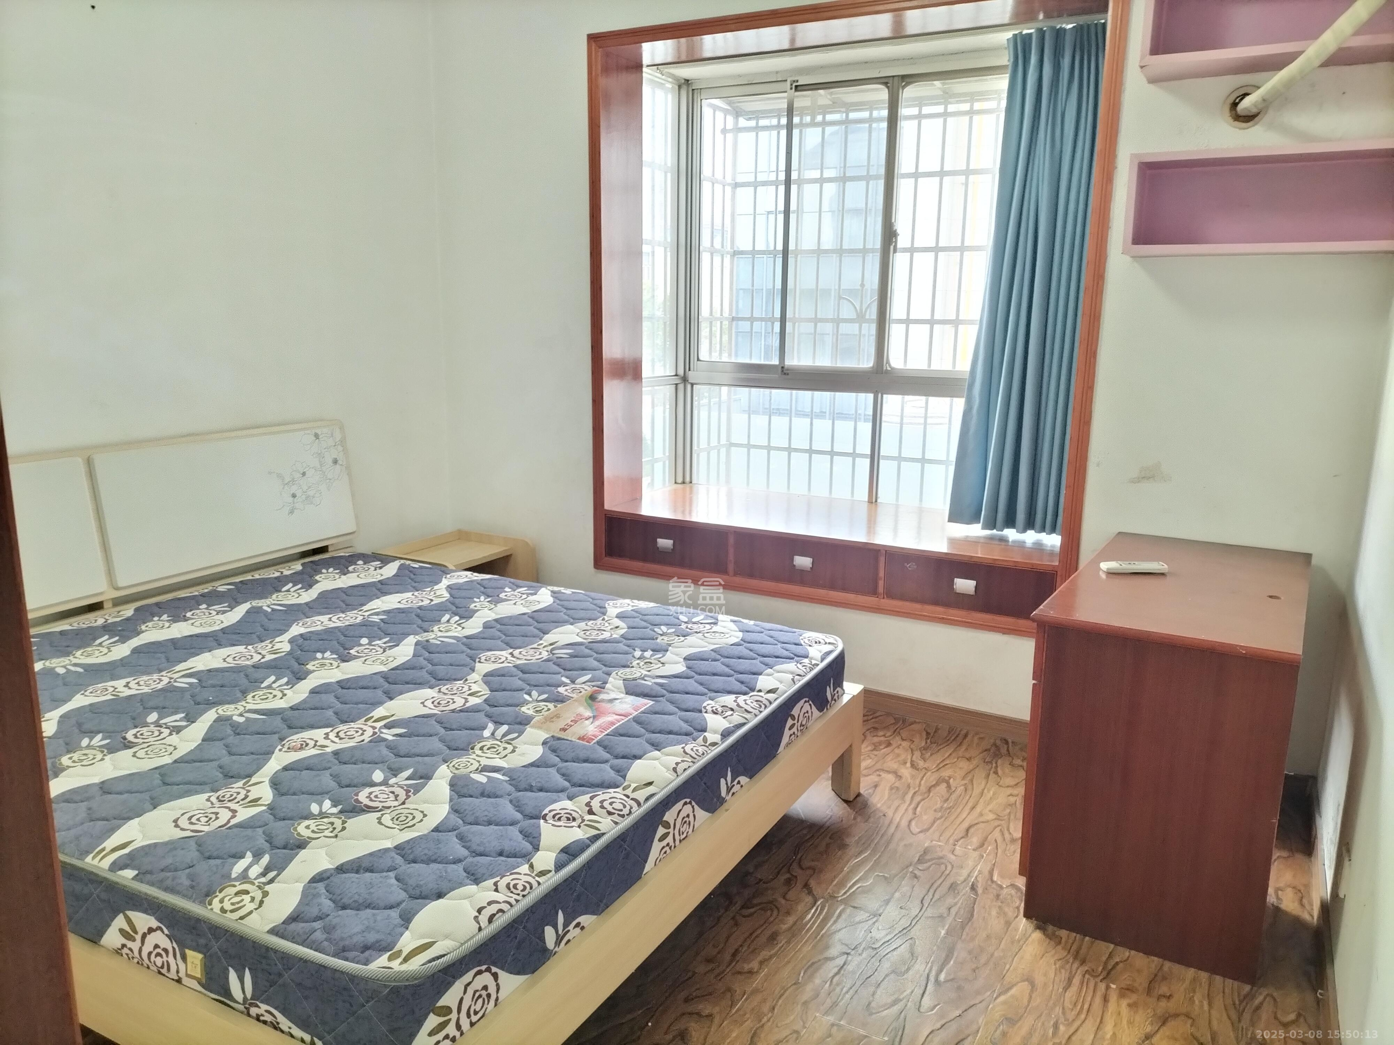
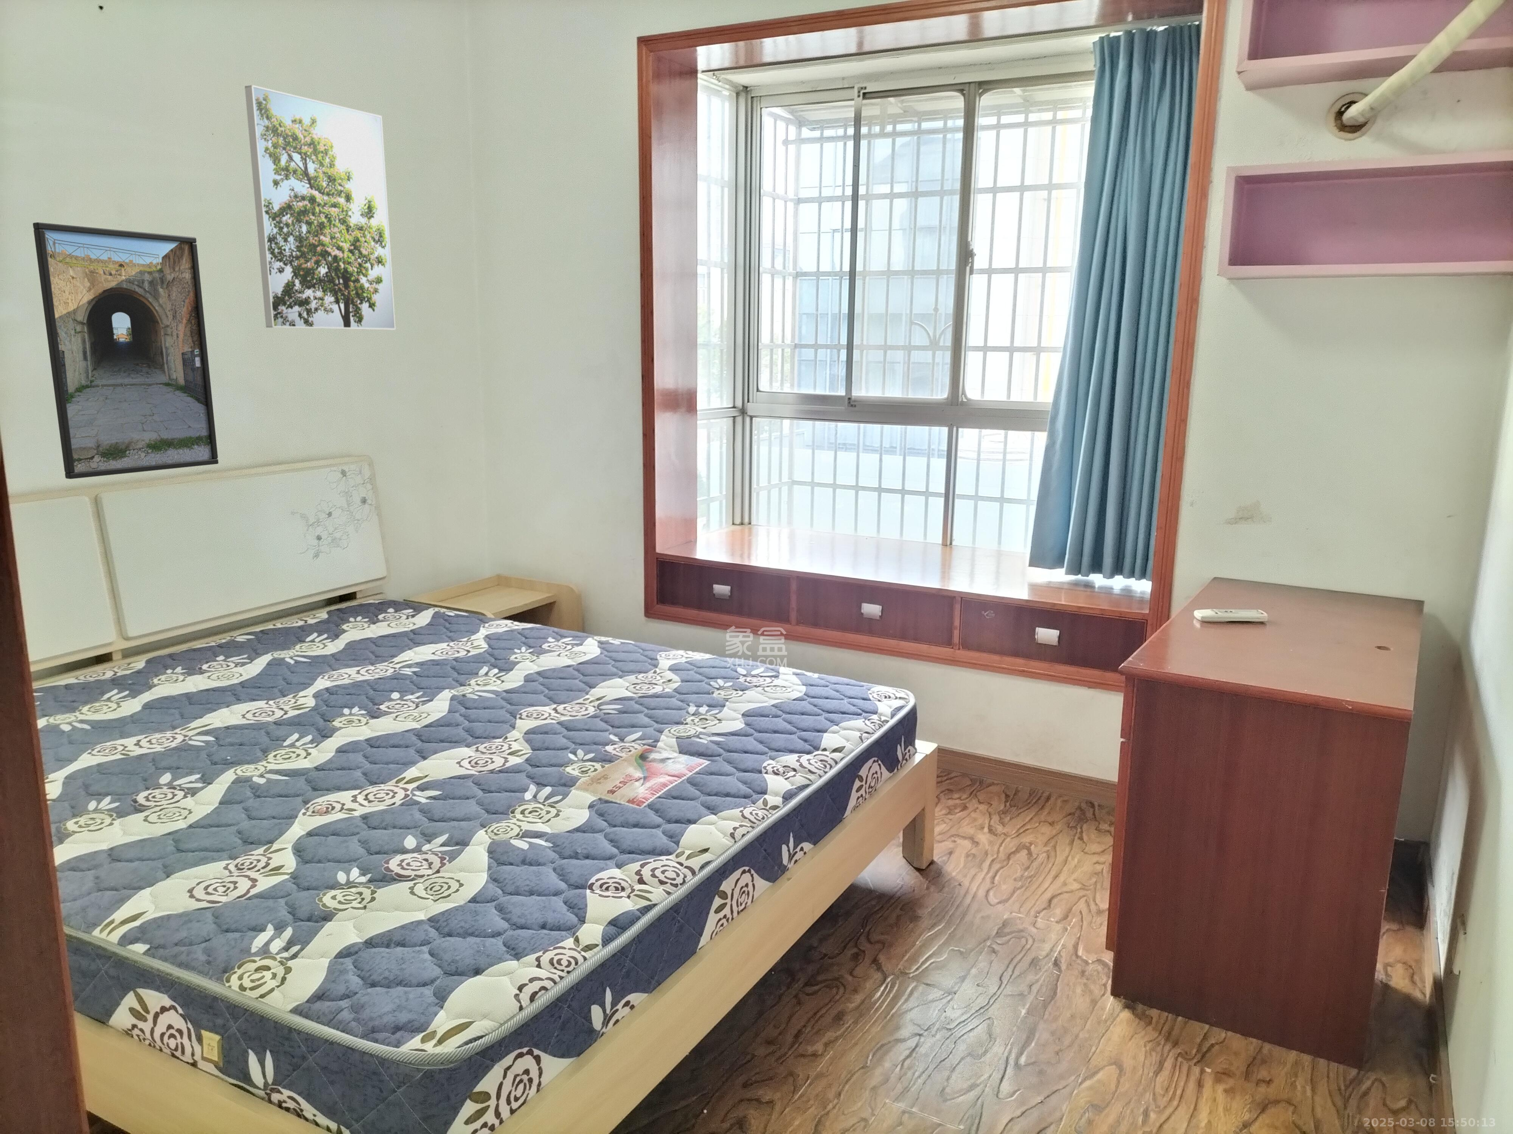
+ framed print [32,222,219,479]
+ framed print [244,85,396,330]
